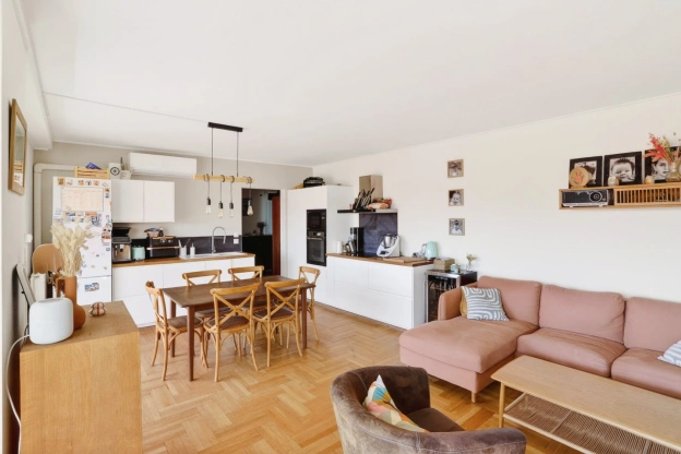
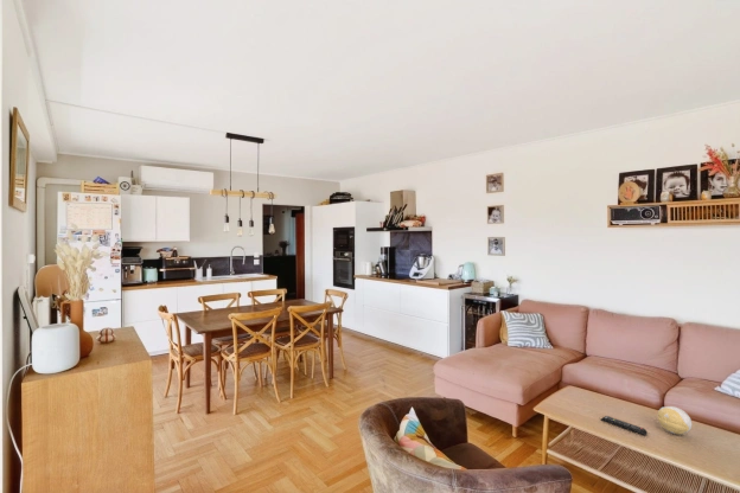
+ remote control [600,415,649,436]
+ decorative ball [657,405,693,435]
